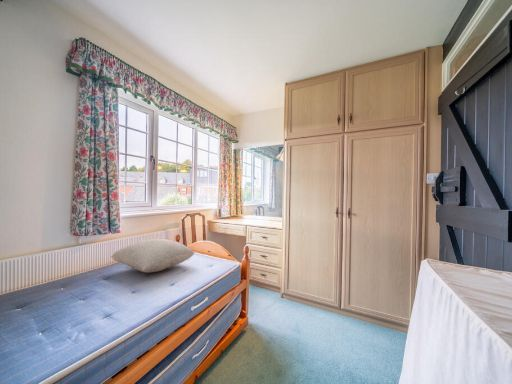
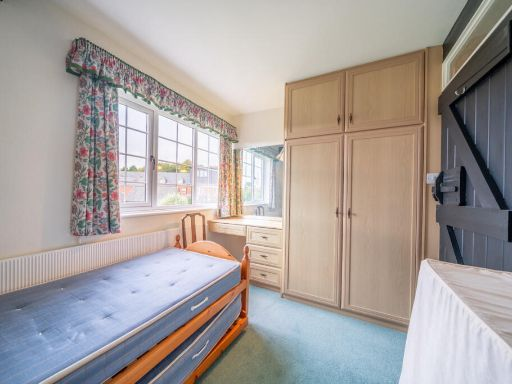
- pillow [110,237,196,274]
